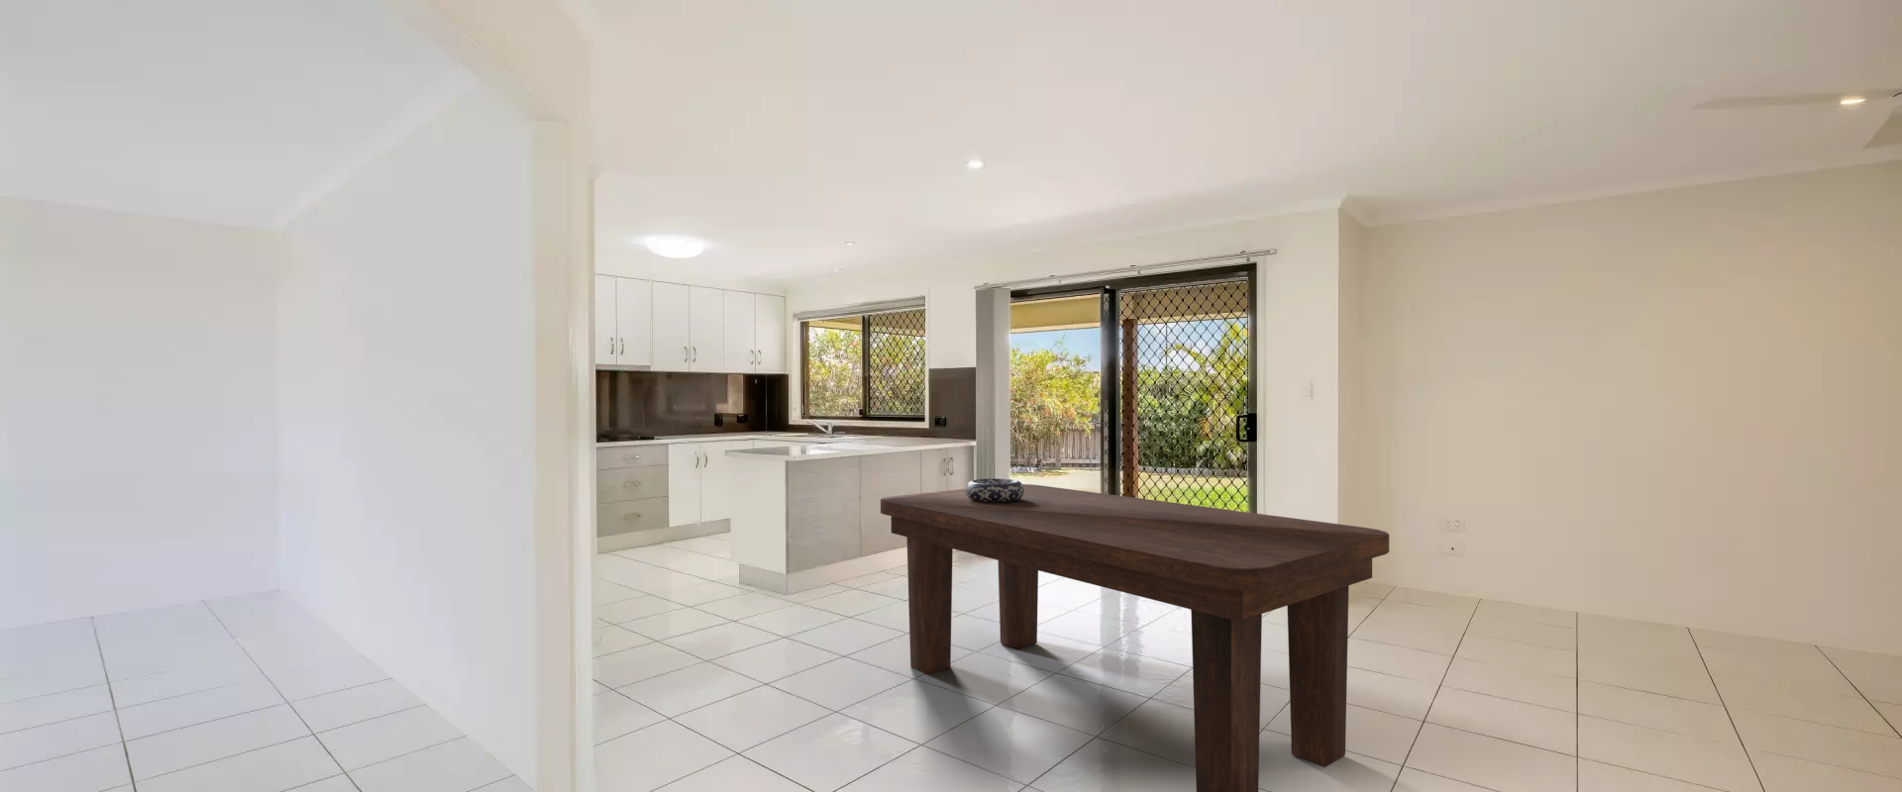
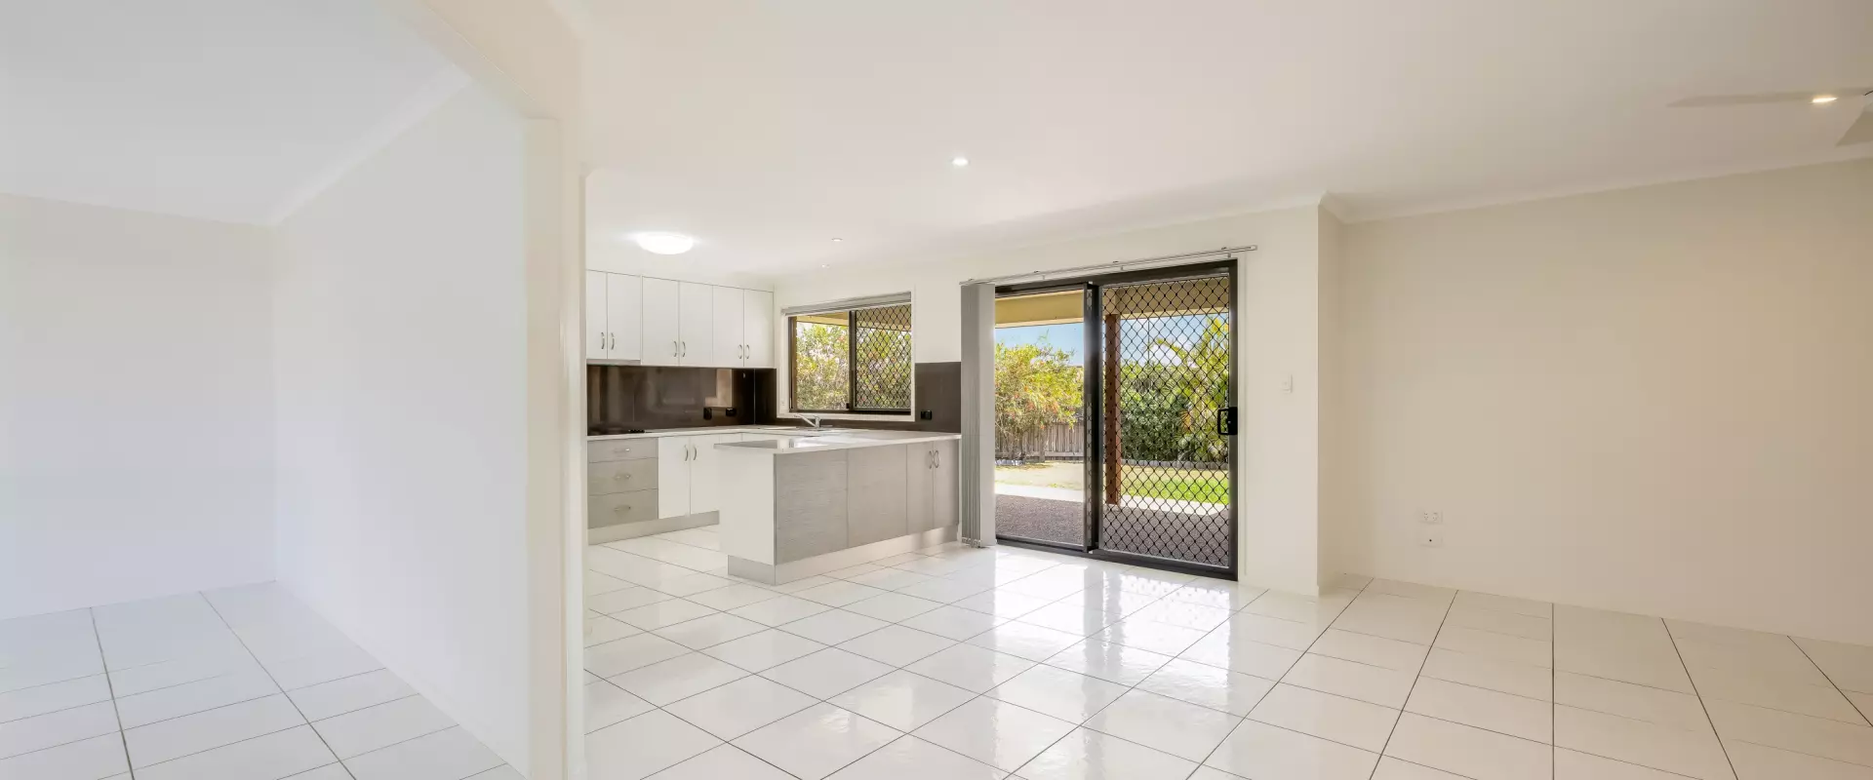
- decorative bowl [964,477,1024,503]
- dining table [879,483,1390,792]
